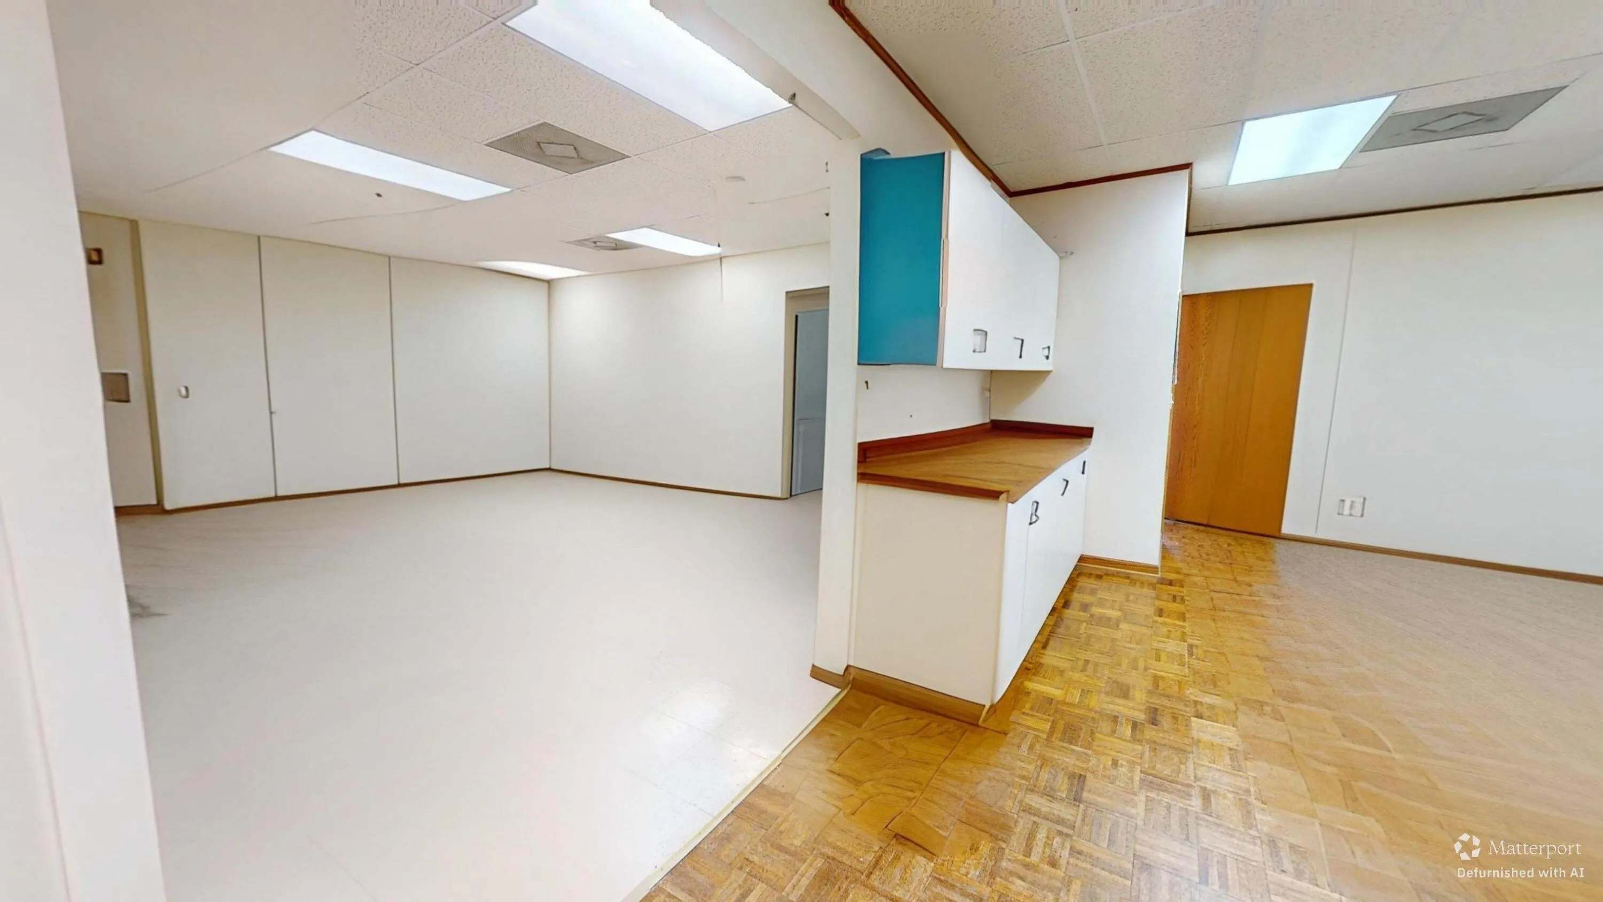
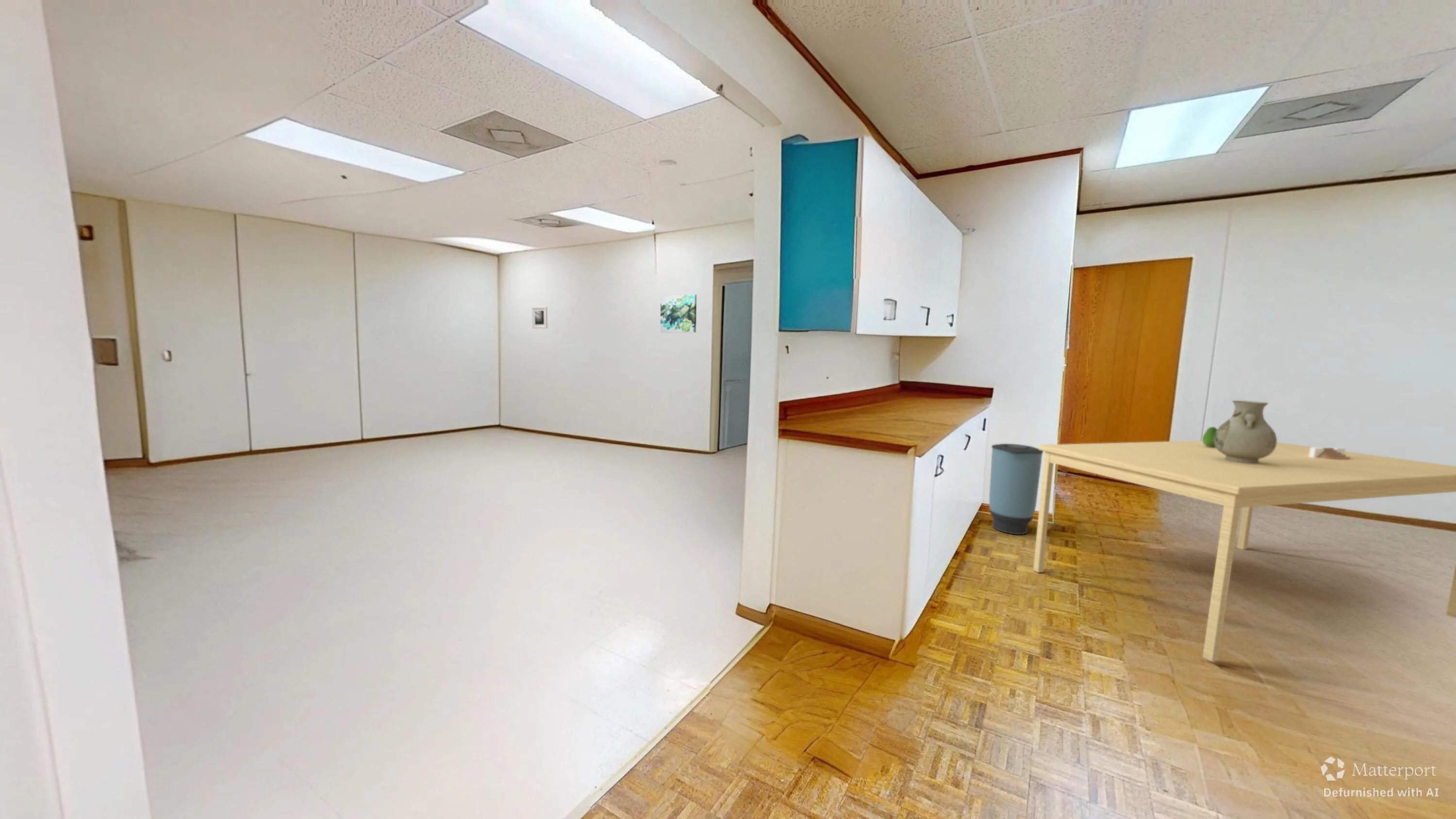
+ wall art [660,294,697,333]
+ dining table [1033,440,1456,662]
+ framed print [531,306,548,329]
+ vase [1214,400,1277,464]
+ trash can [989,443,1044,535]
+ fruit [1202,426,1217,448]
+ architectural model [1309,447,1351,460]
